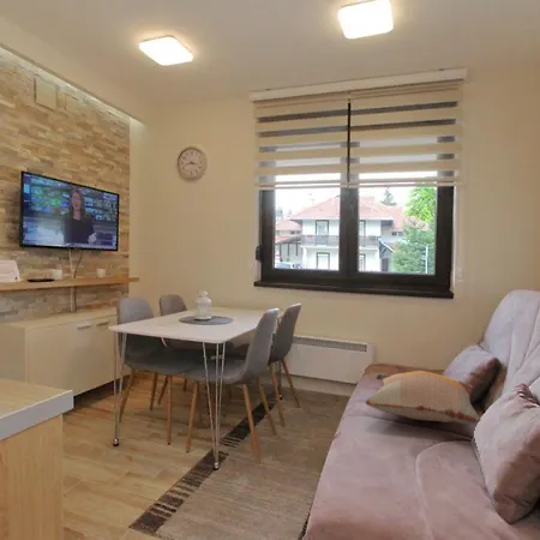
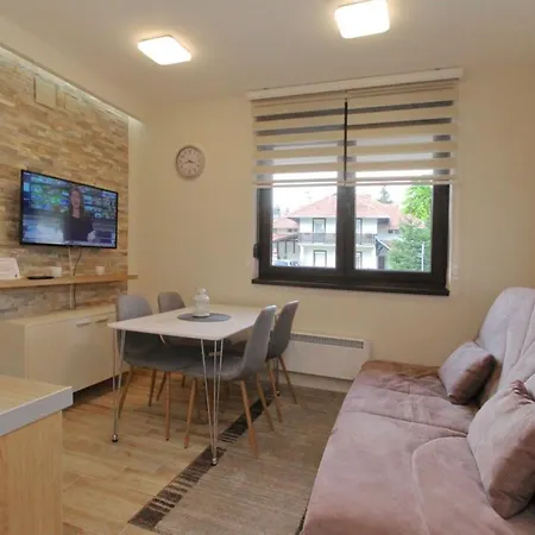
- decorative pillow [364,370,481,425]
